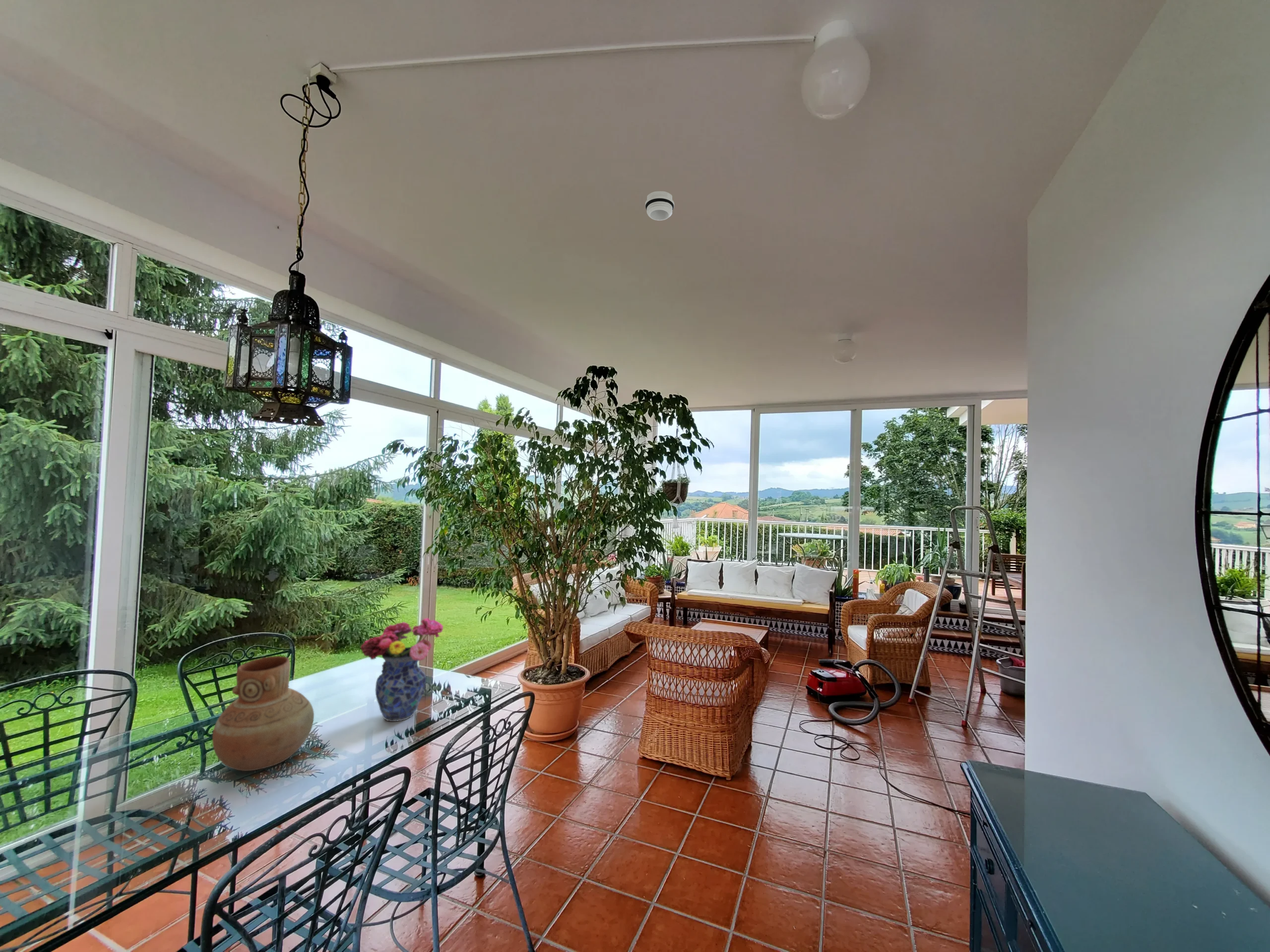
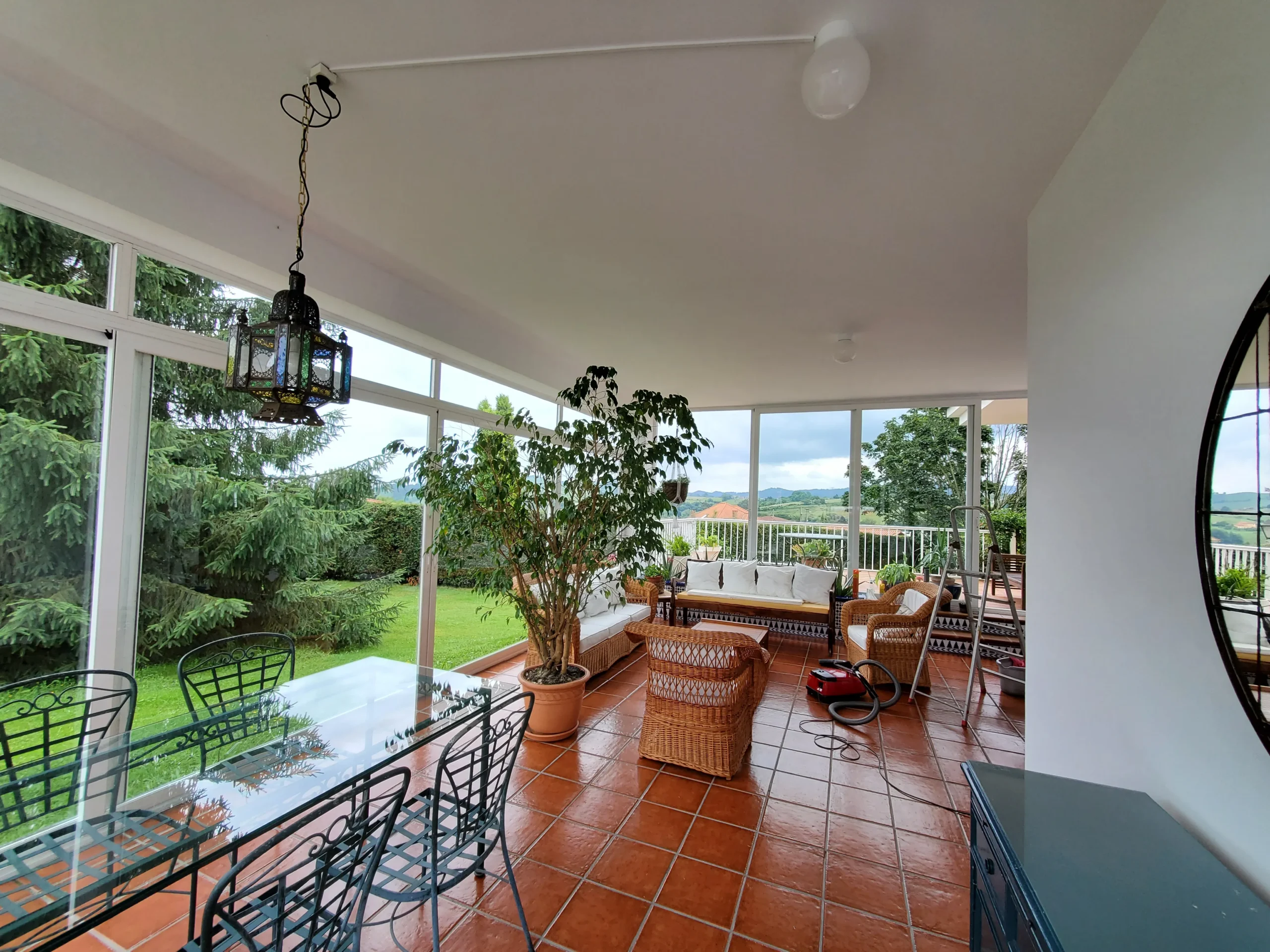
- flower arrangement [360,617,444,722]
- smoke detector [644,191,675,221]
- vase [212,655,315,772]
